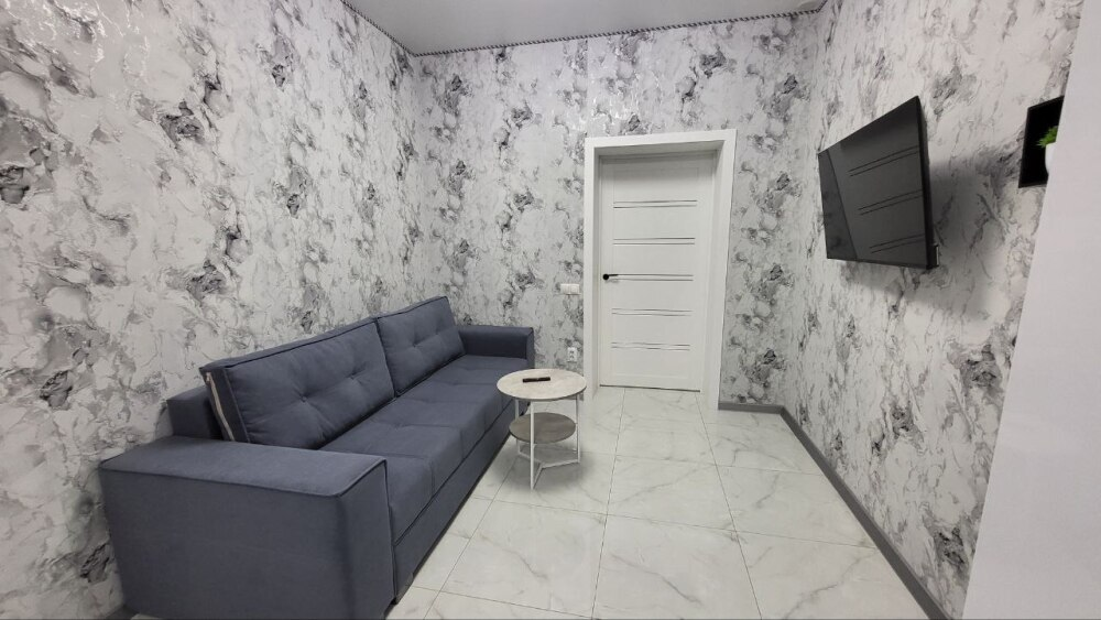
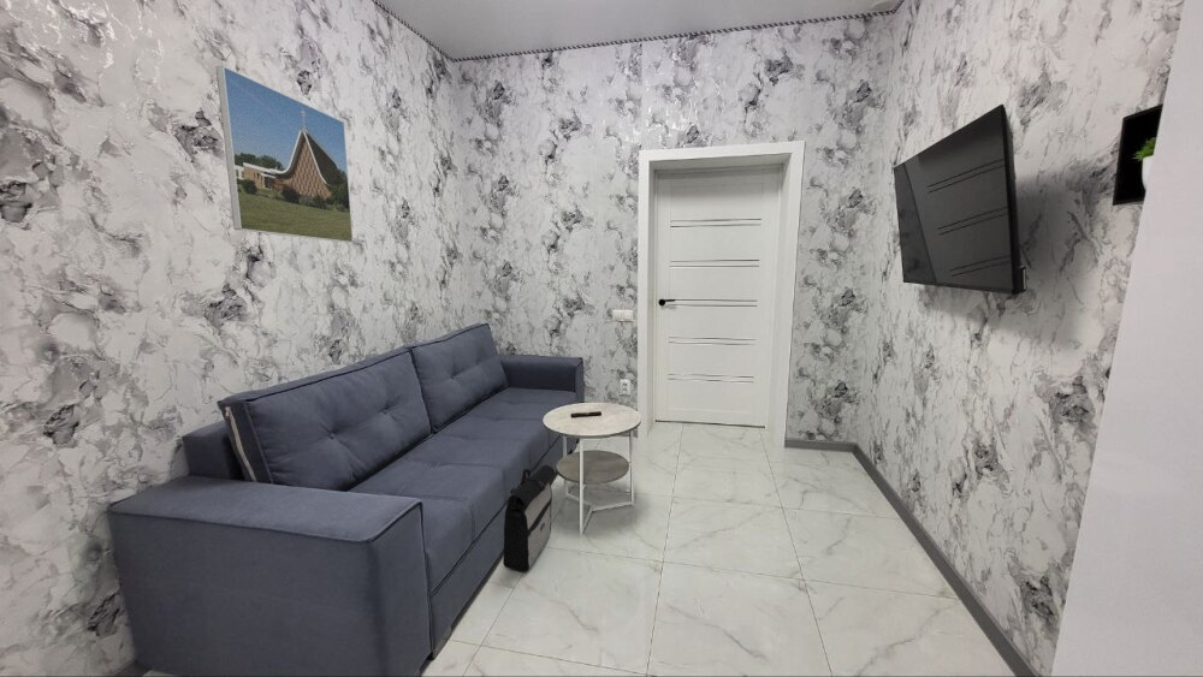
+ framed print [215,65,354,244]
+ backpack [502,464,556,574]
